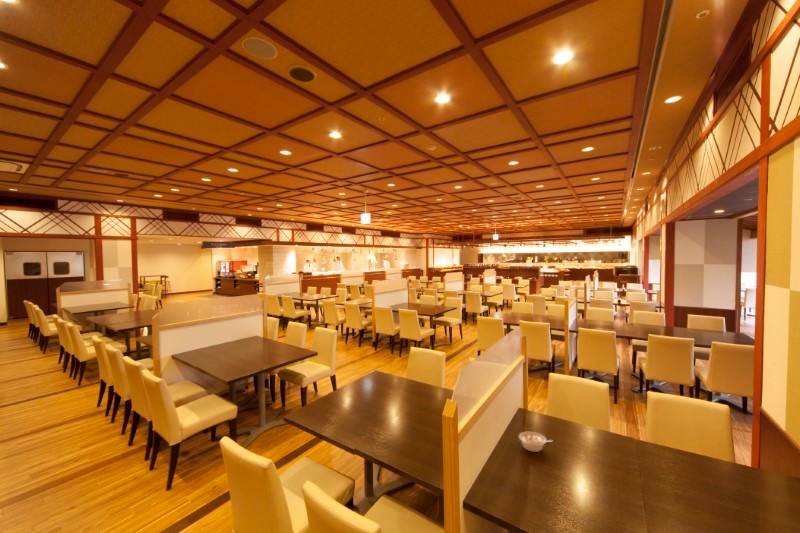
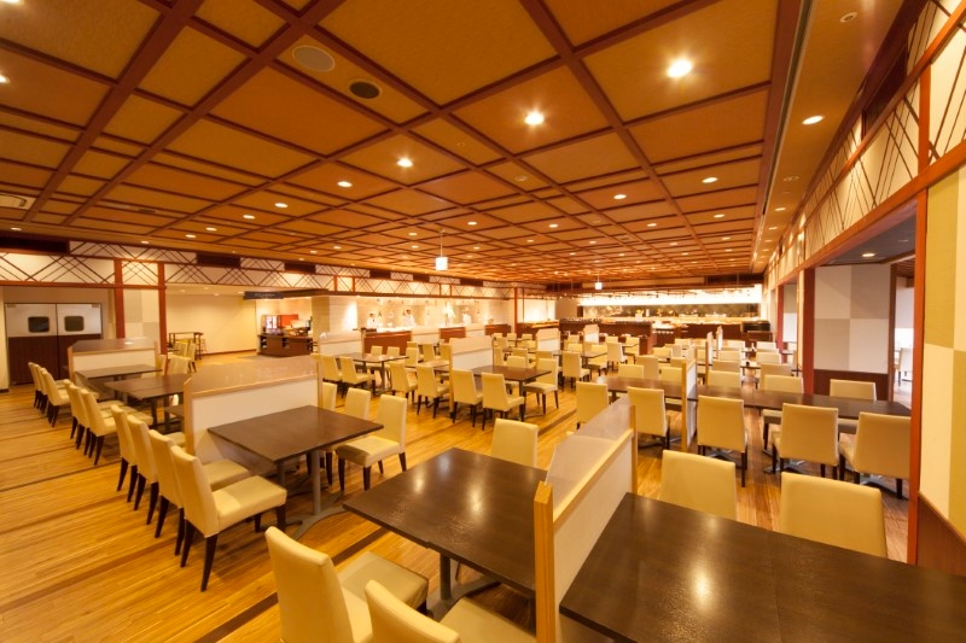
- legume [518,431,553,453]
